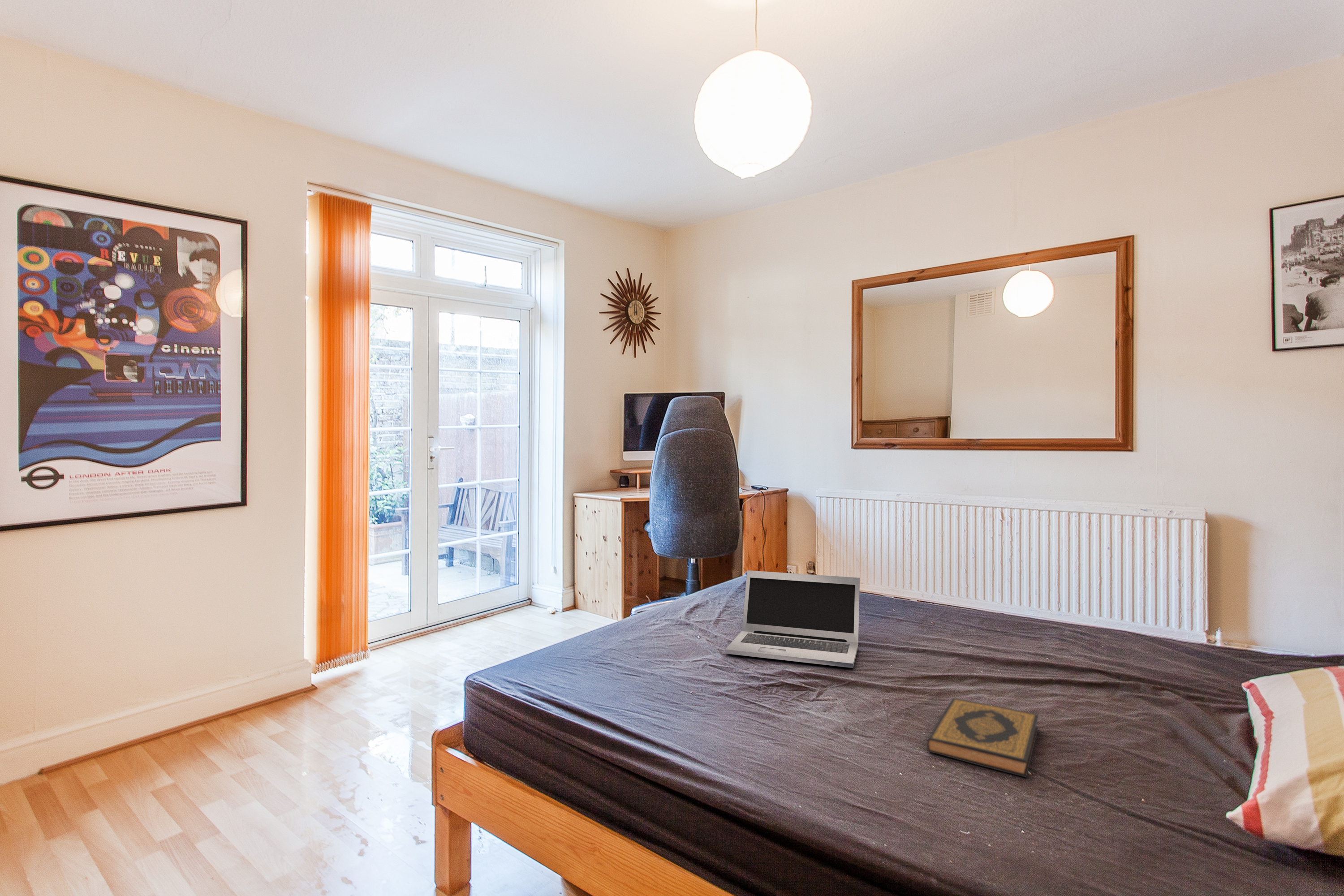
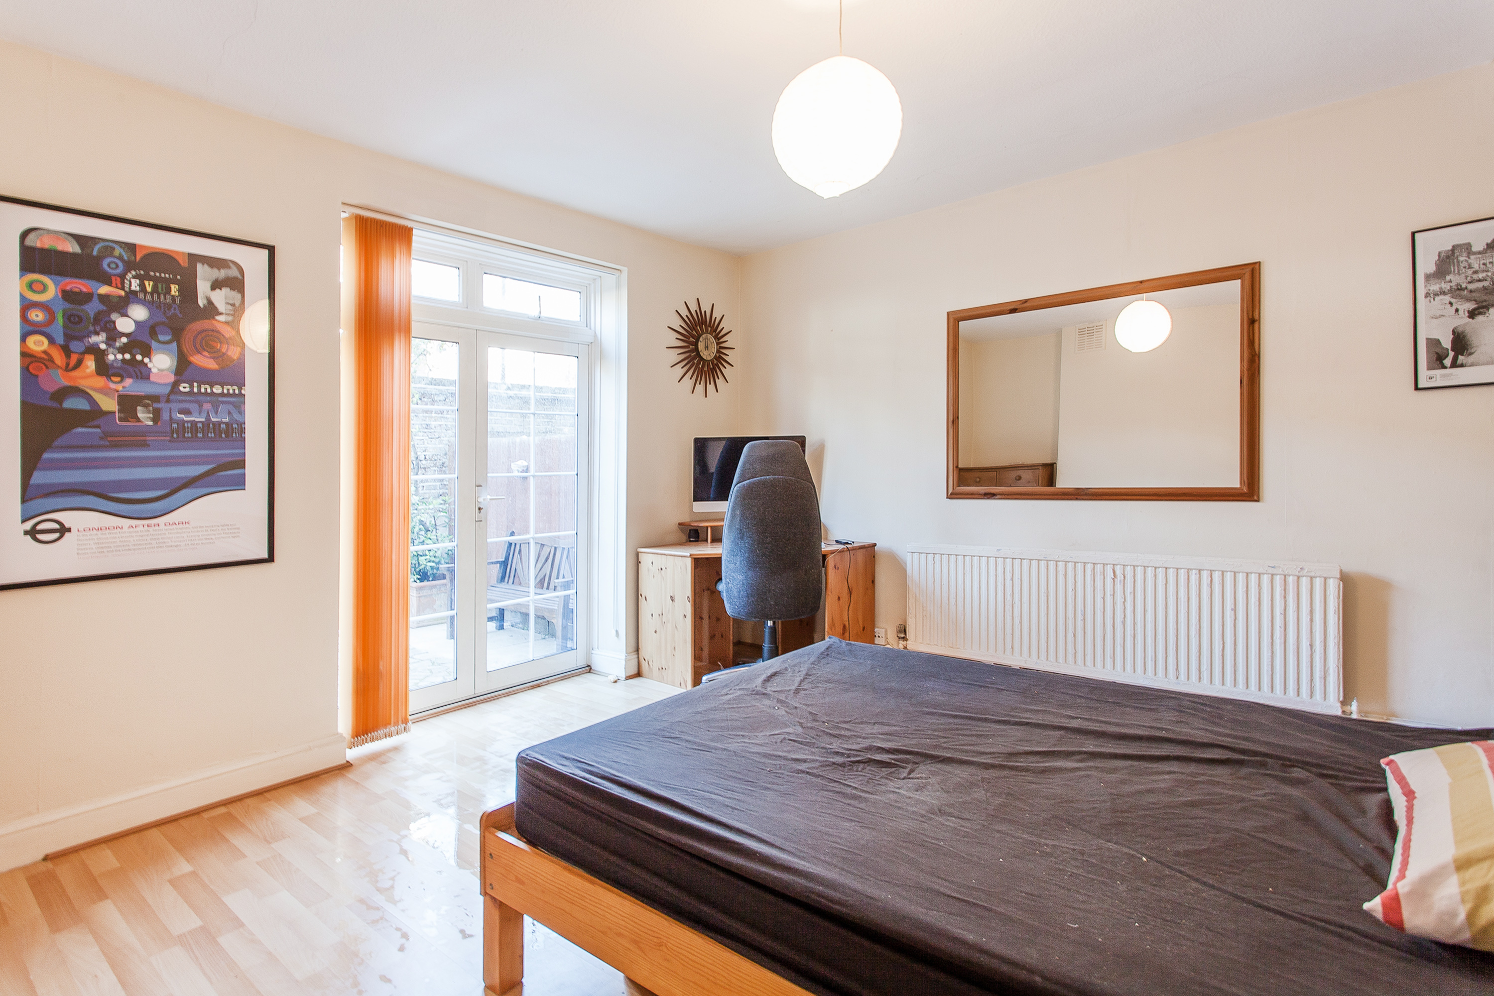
- hardback book [926,698,1039,778]
- laptop [725,570,860,668]
